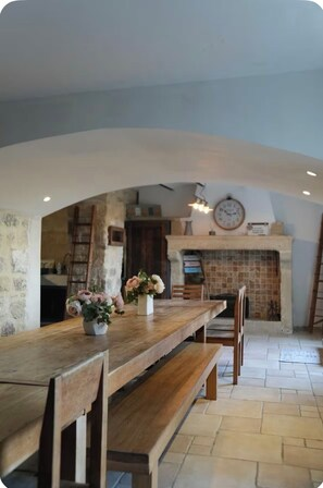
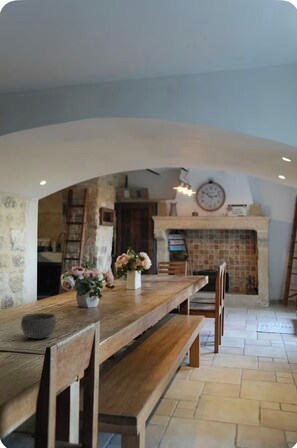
+ bowl [20,312,57,340]
